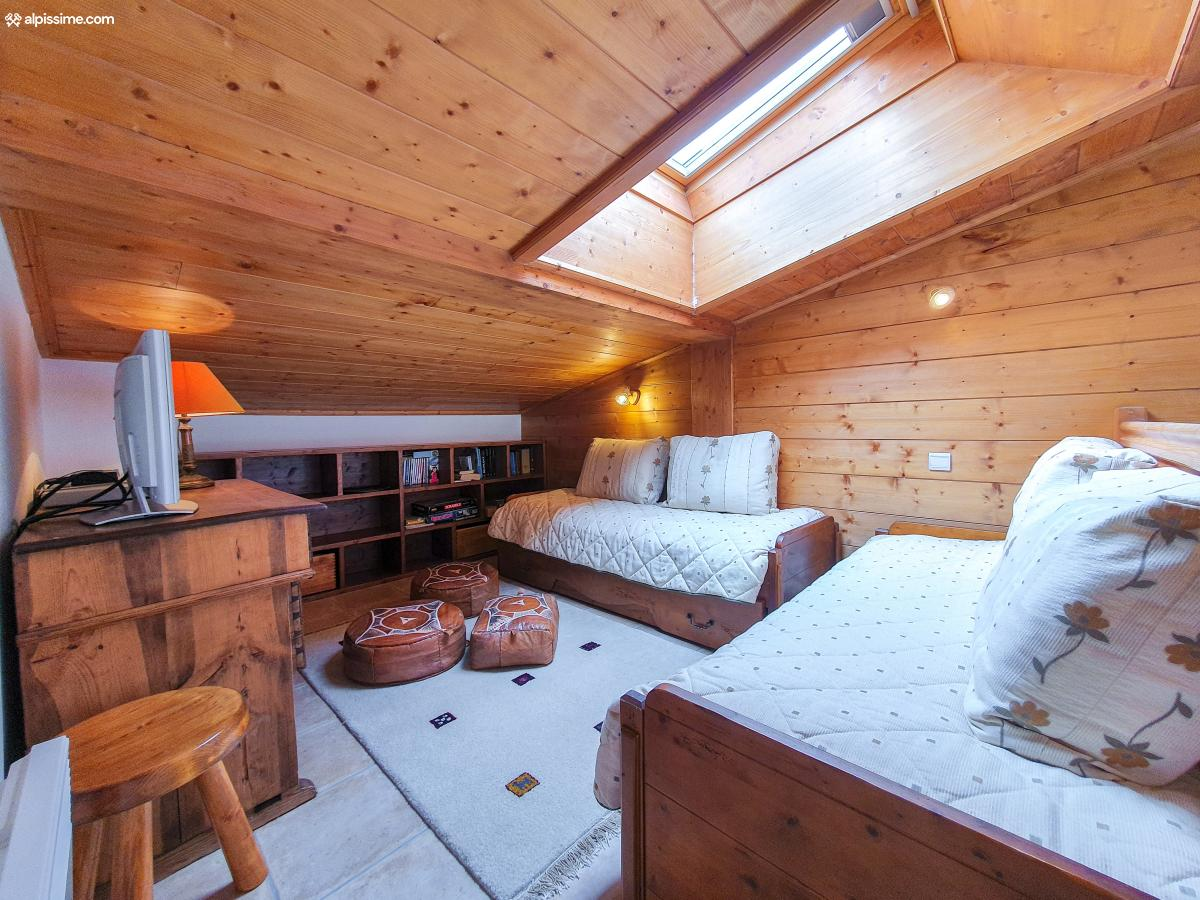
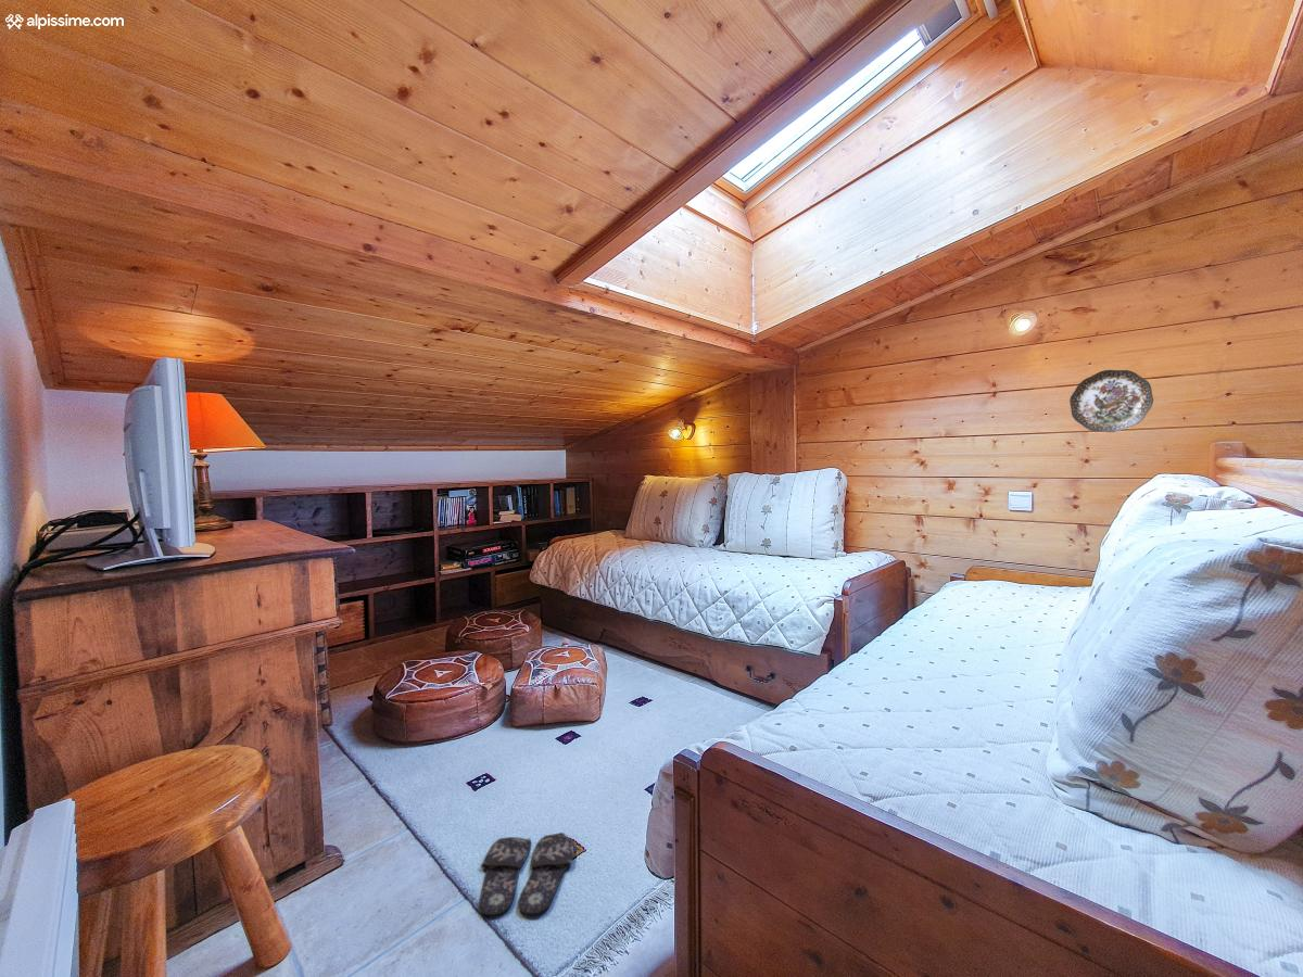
+ slippers [479,832,574,916]
+ decorative plate [1068,369,1154,433]
